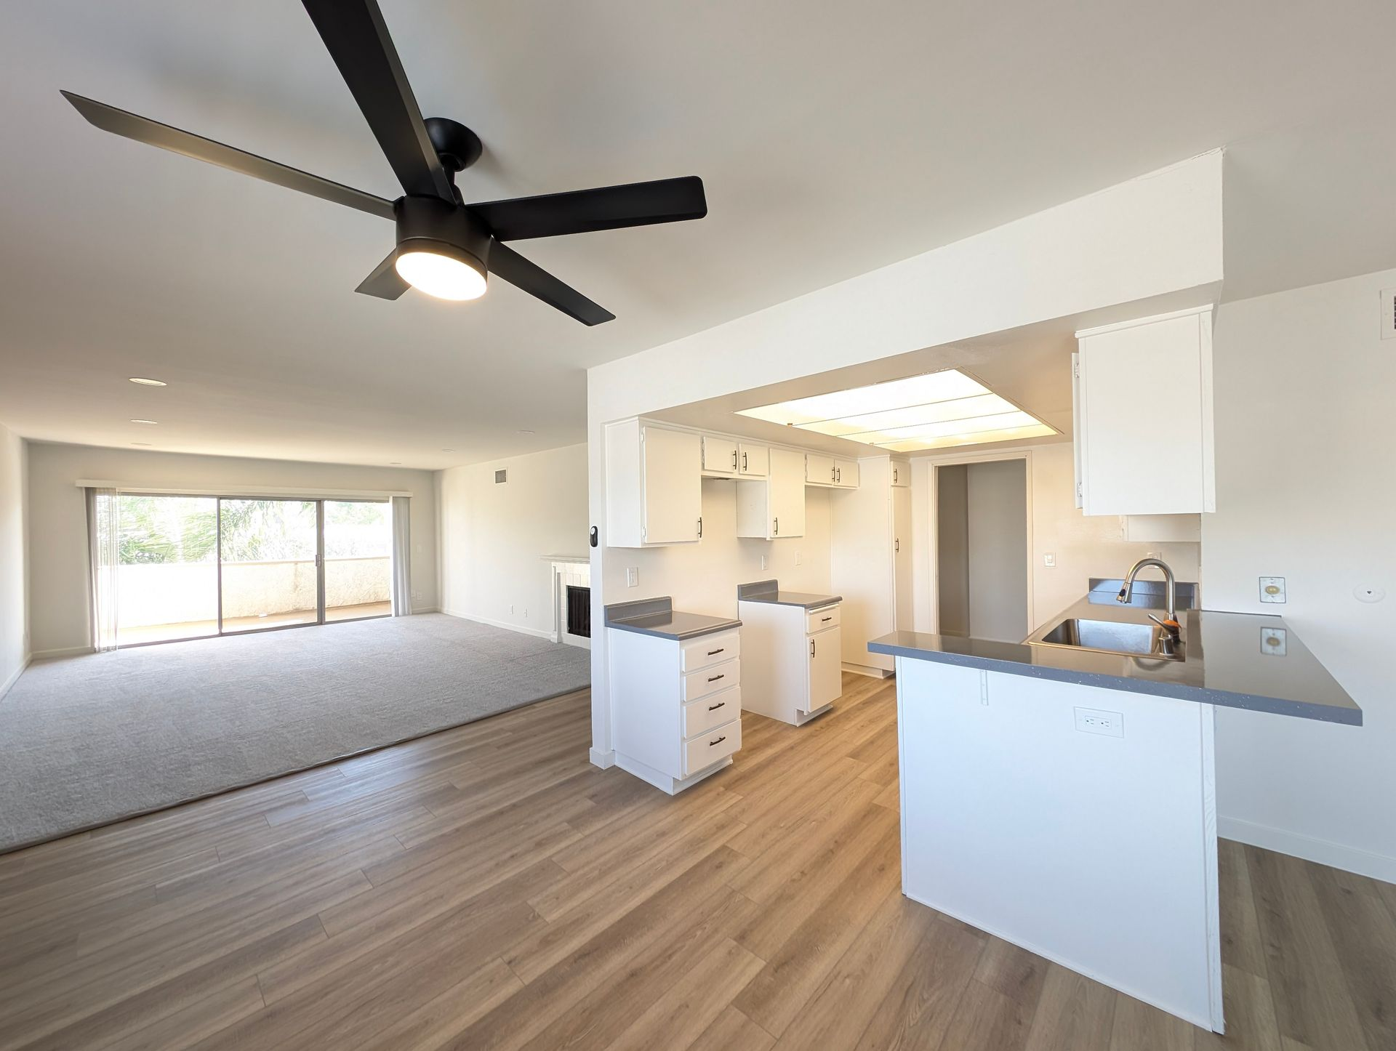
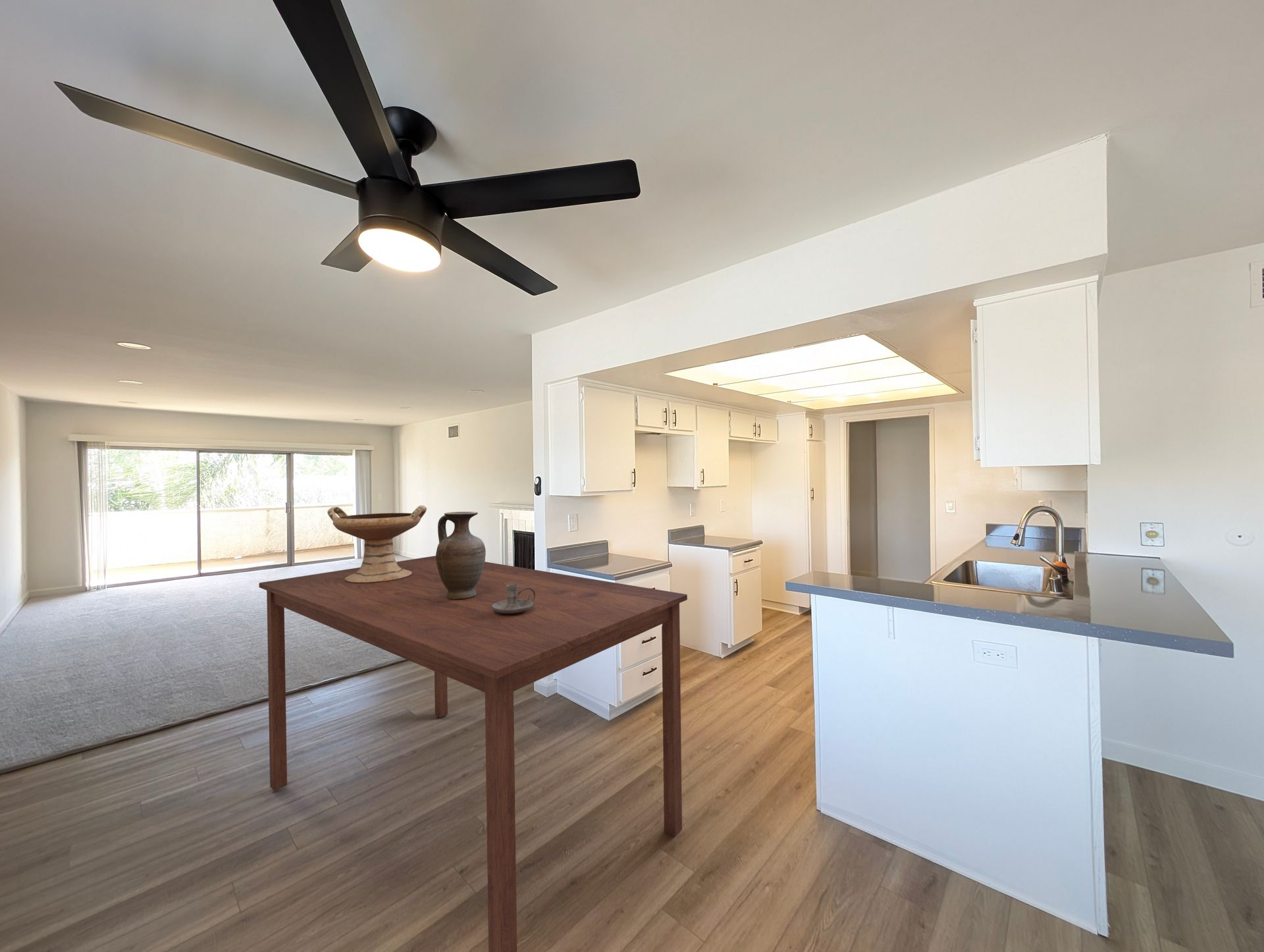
+ dining table [259,555,688,952]
+ vase [435,511,487,599]
+ candle holder [492,584,535,614]
+ decorative bowl [327,505,427,583]
